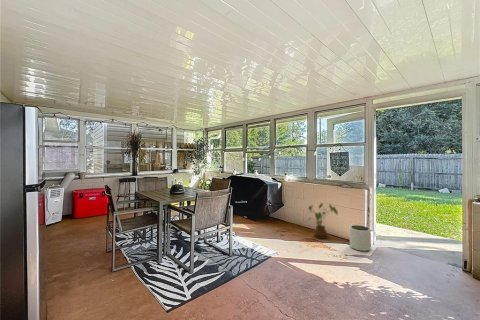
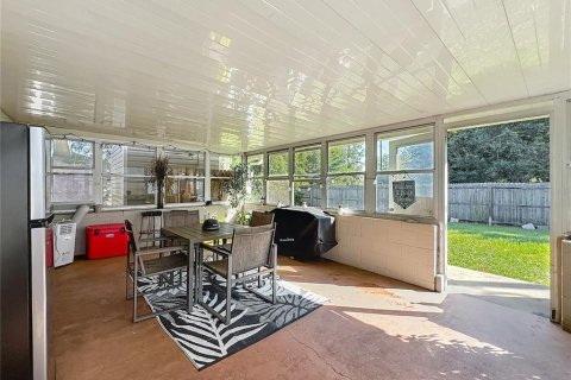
- plant pot [349,224,372,252]
- house plant [307,202,339,240]
